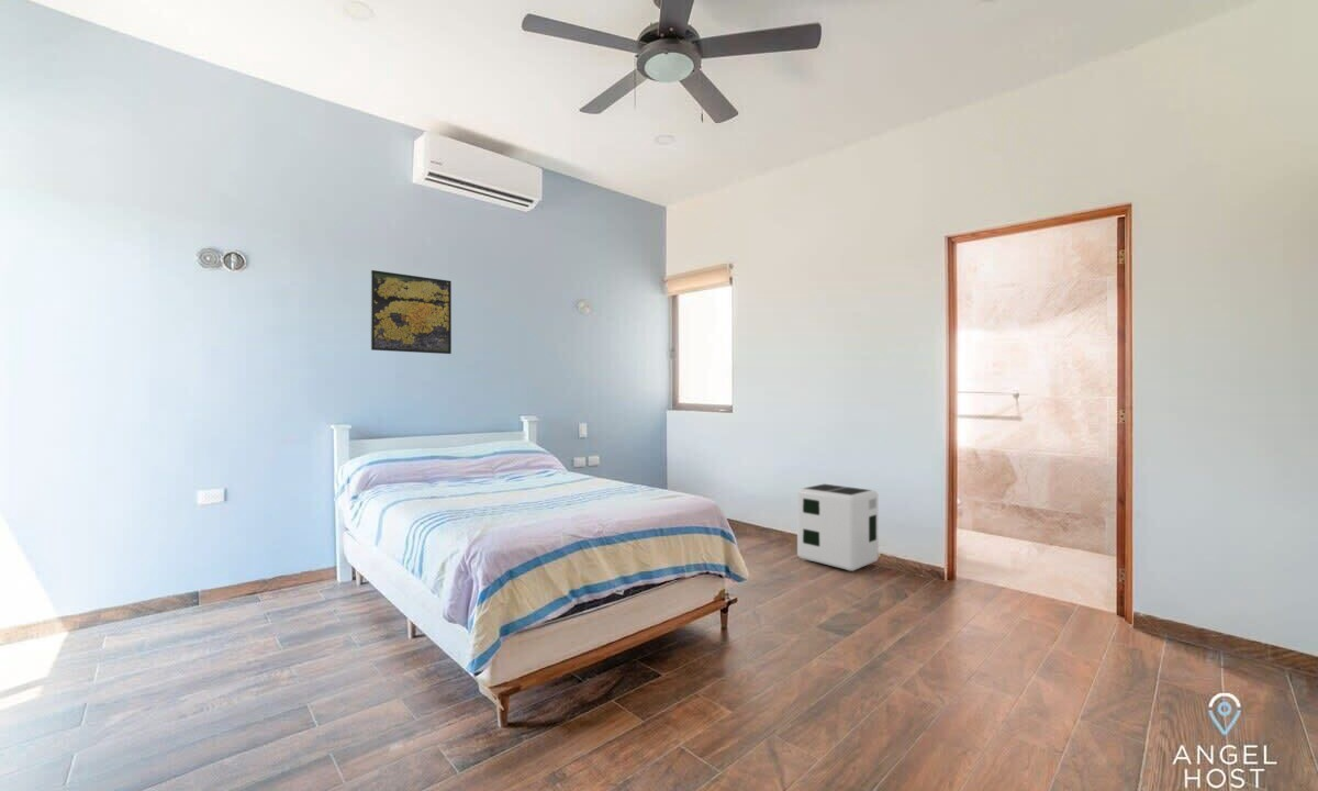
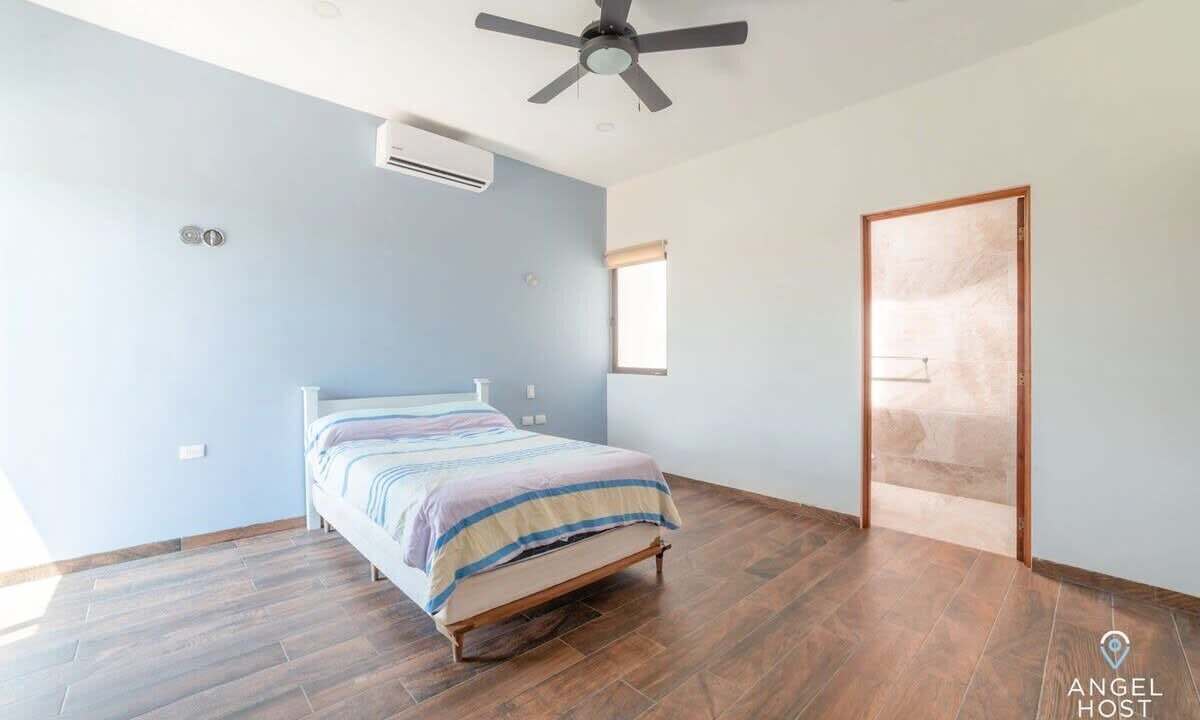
- air purifier [796,482,880,572]
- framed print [370,269,453,355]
